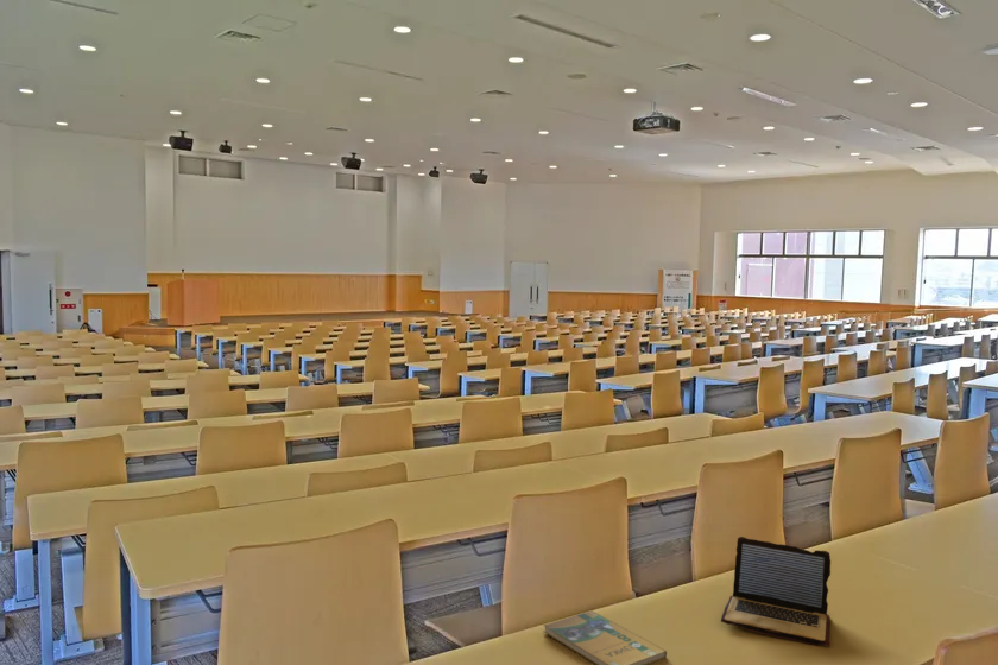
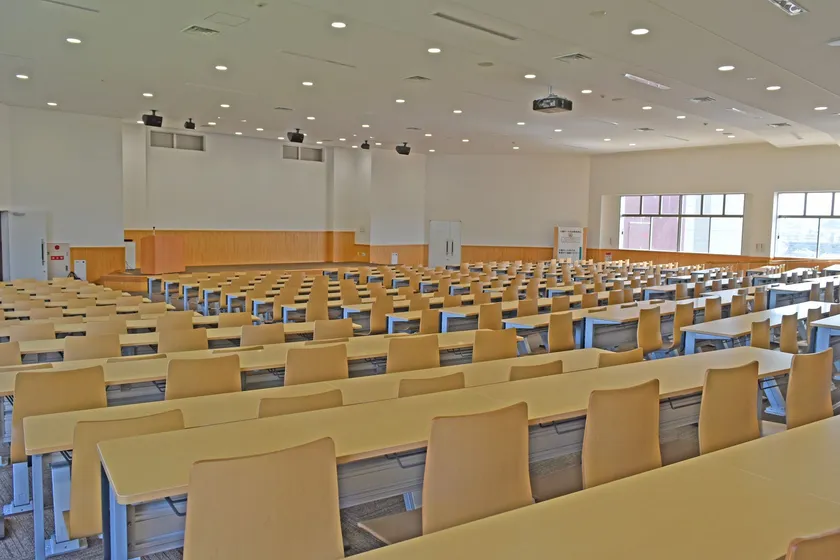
- booklet [542,609,668,665]
- laptop [720,536,832,647]
